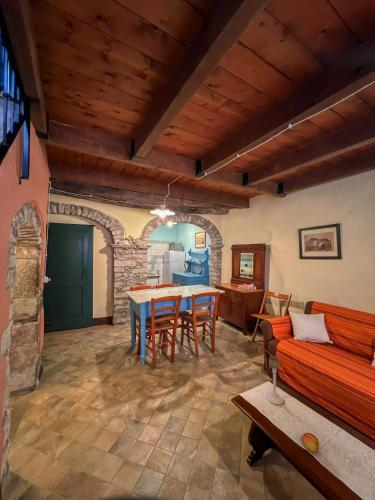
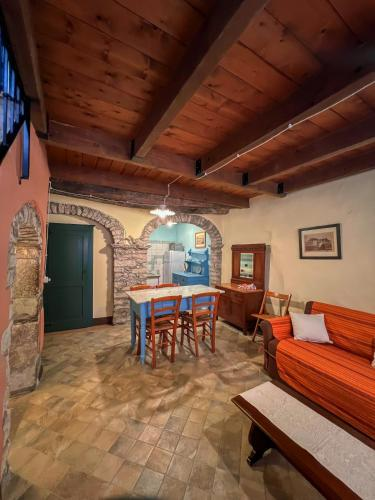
- candle holder [265,355,285,405]
- fruit [300,432,320,453]
